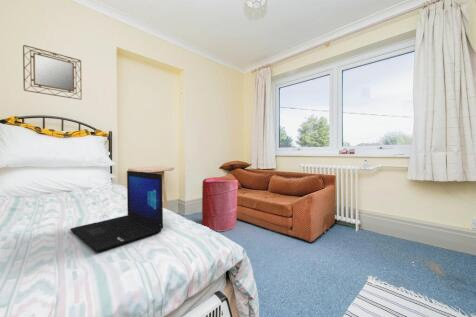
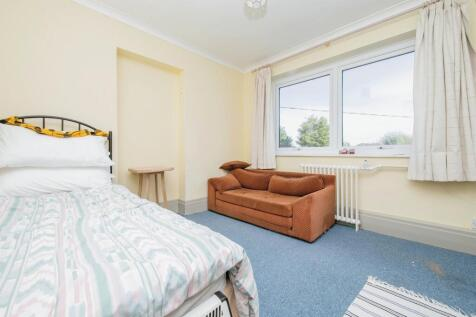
- laptop [69,170,164,253]
- laundry hamper [201,177,239,233]
- home mirror [22,44,83,101]
